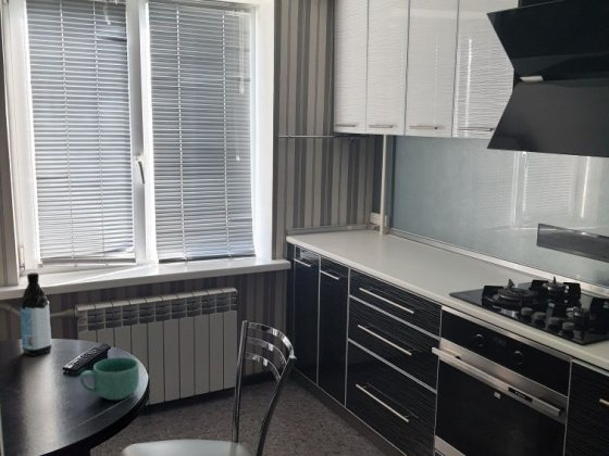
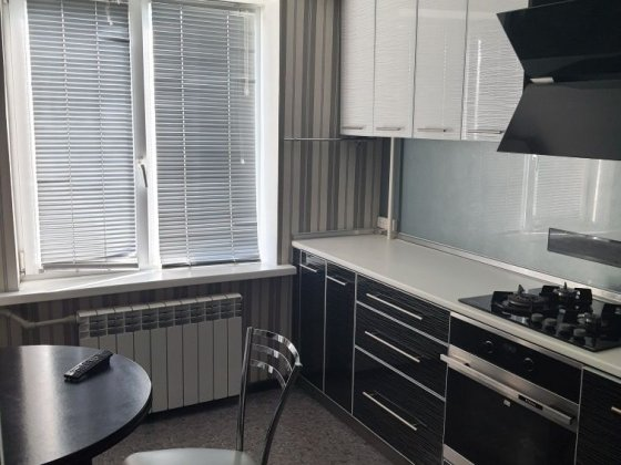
- mug [78,356,140,401]
- water bottle [18,271,53,357]
